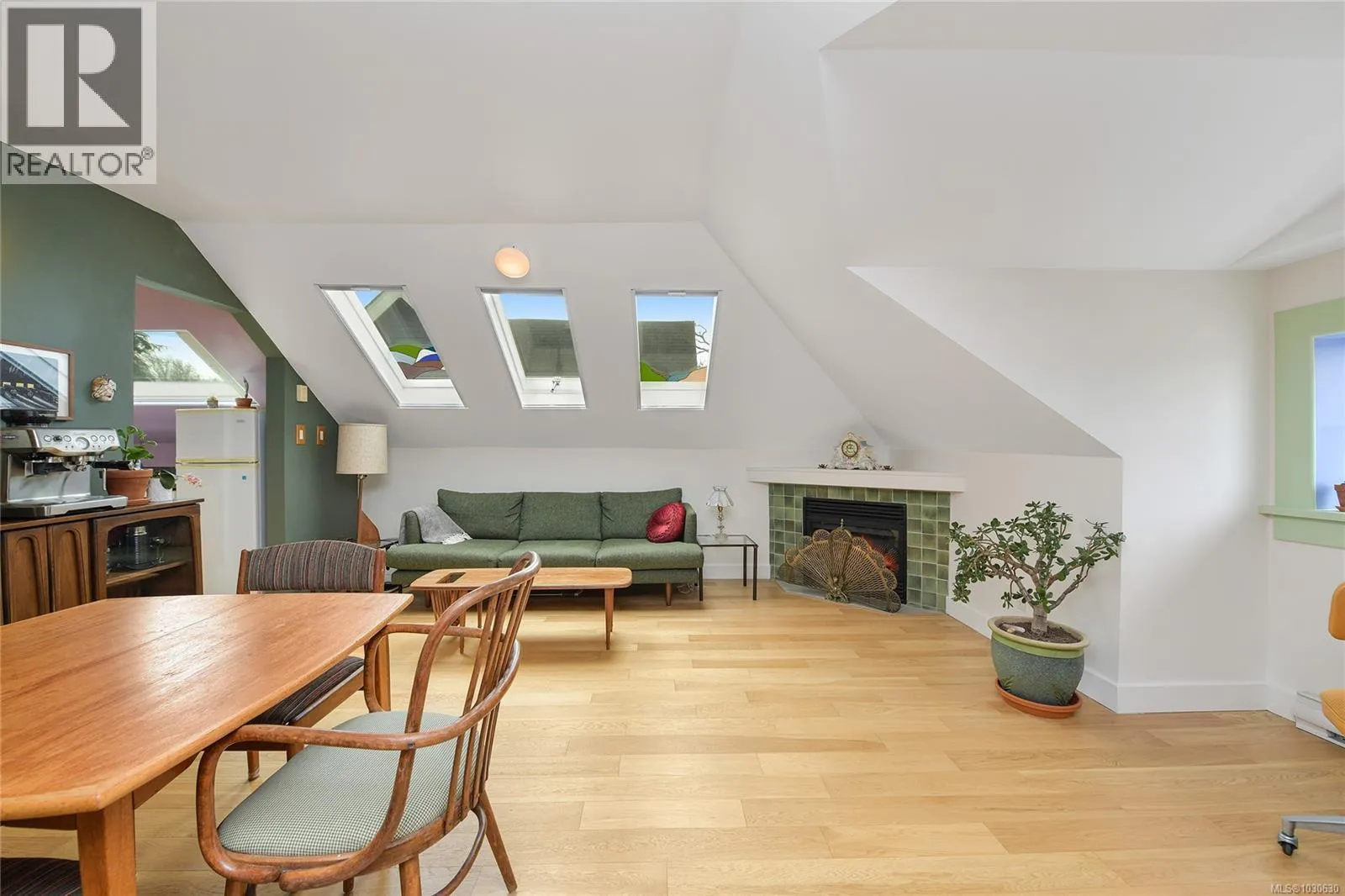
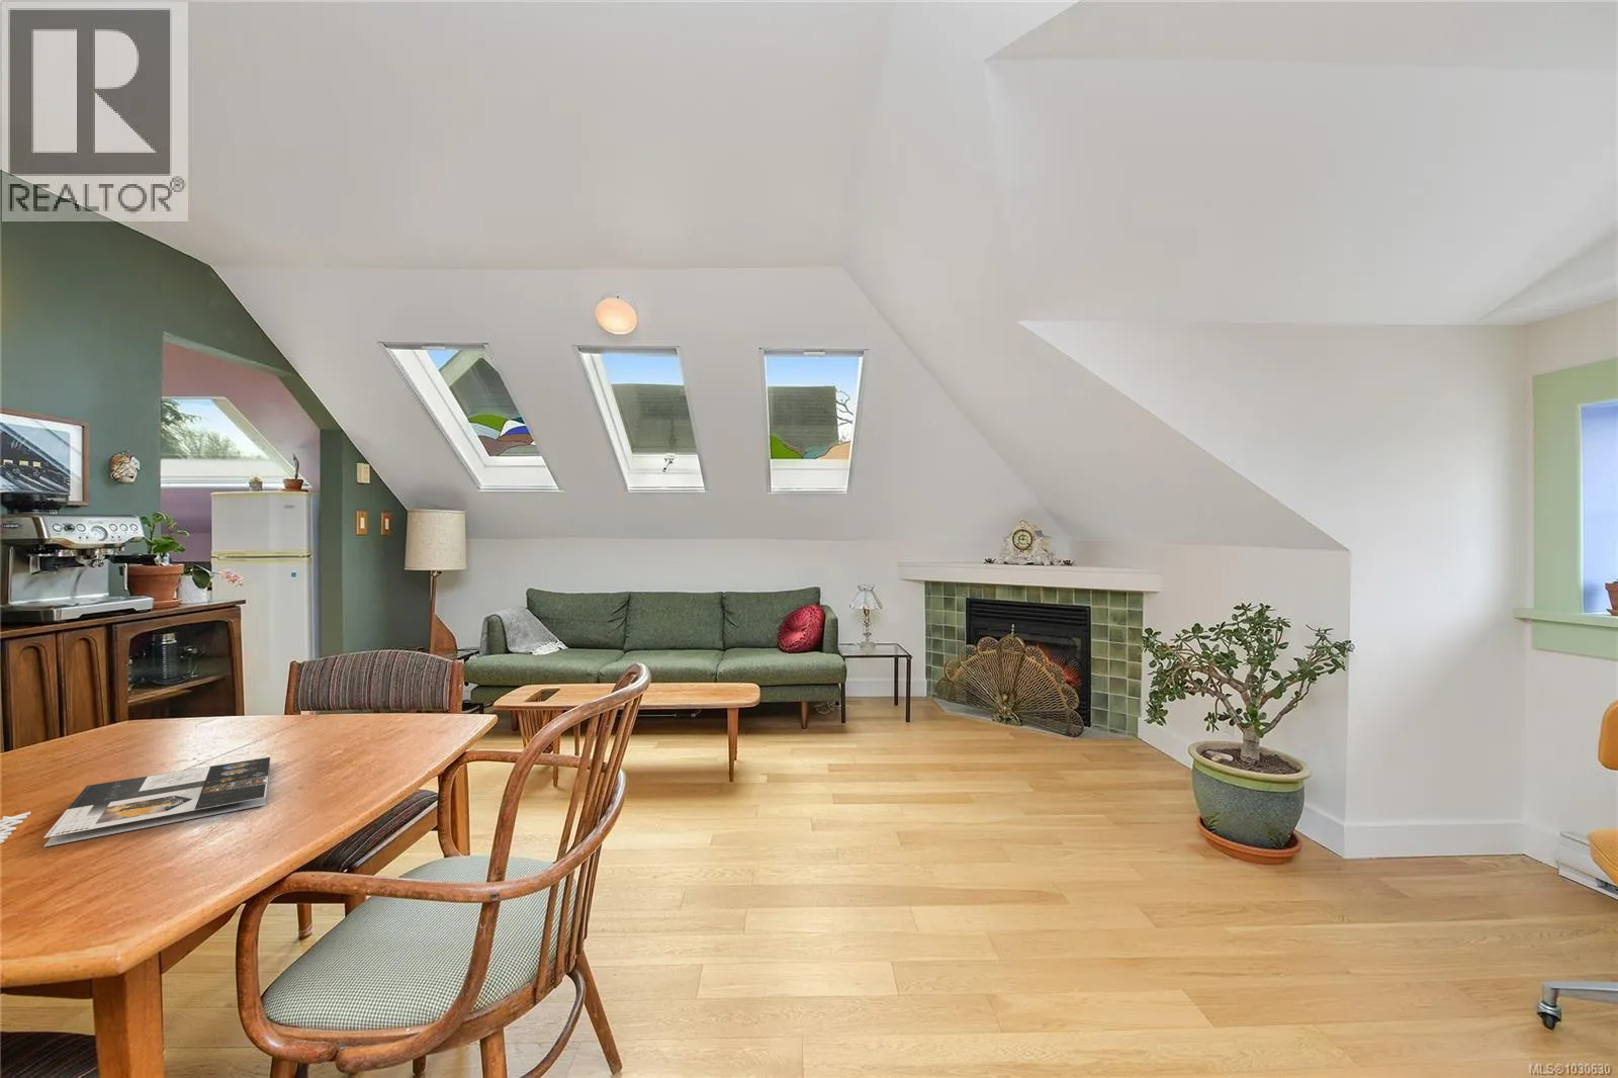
+ magazine [0,757,271,847]
